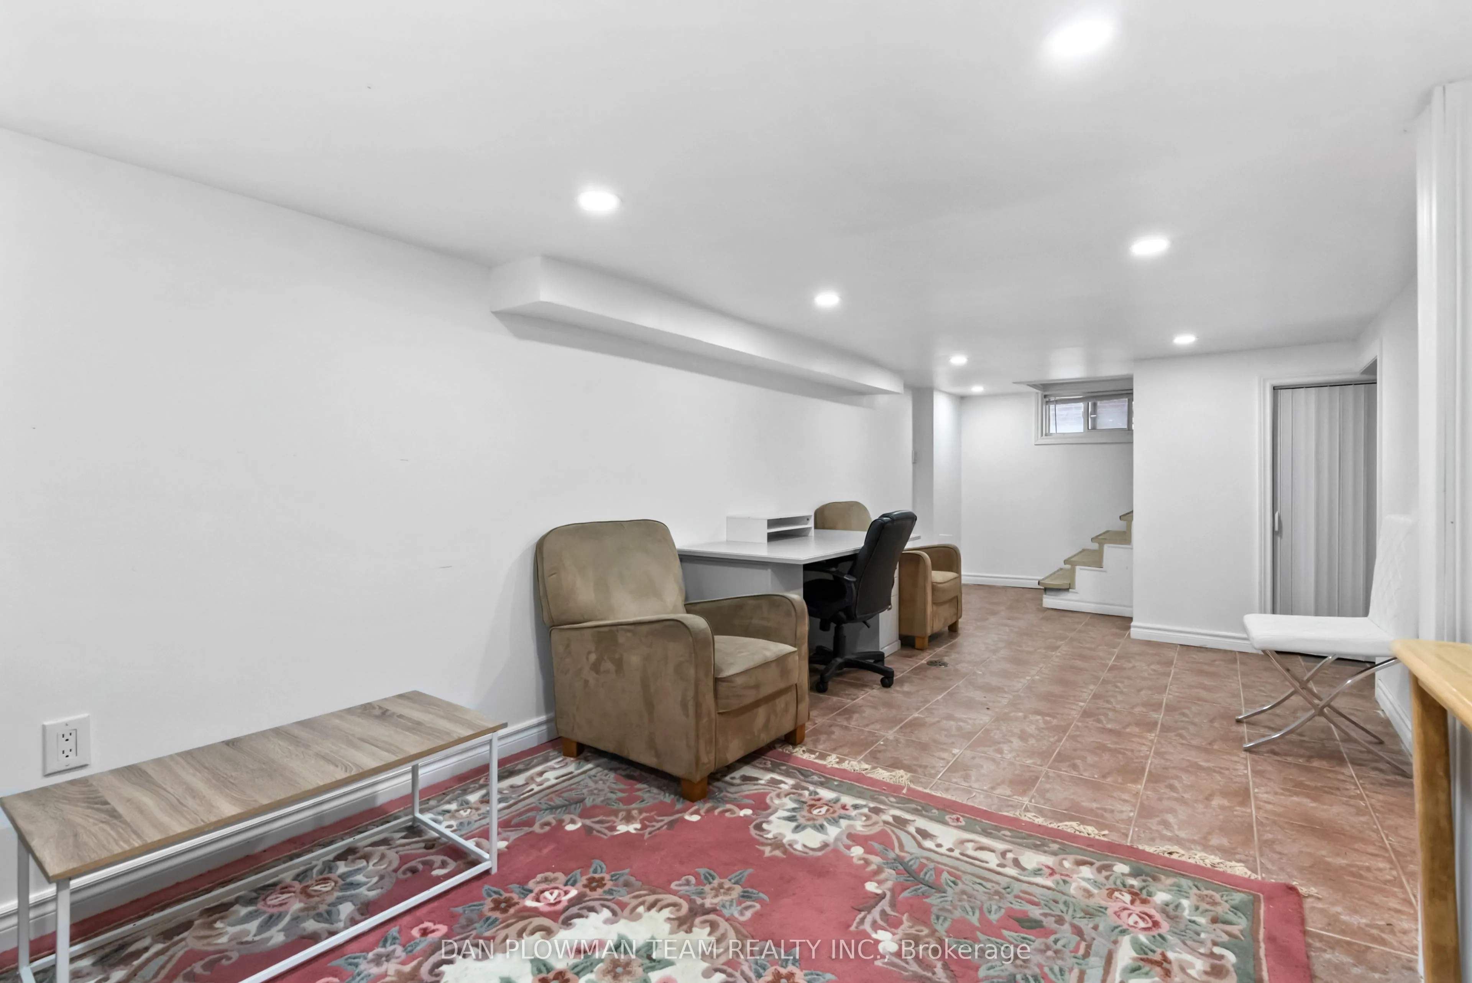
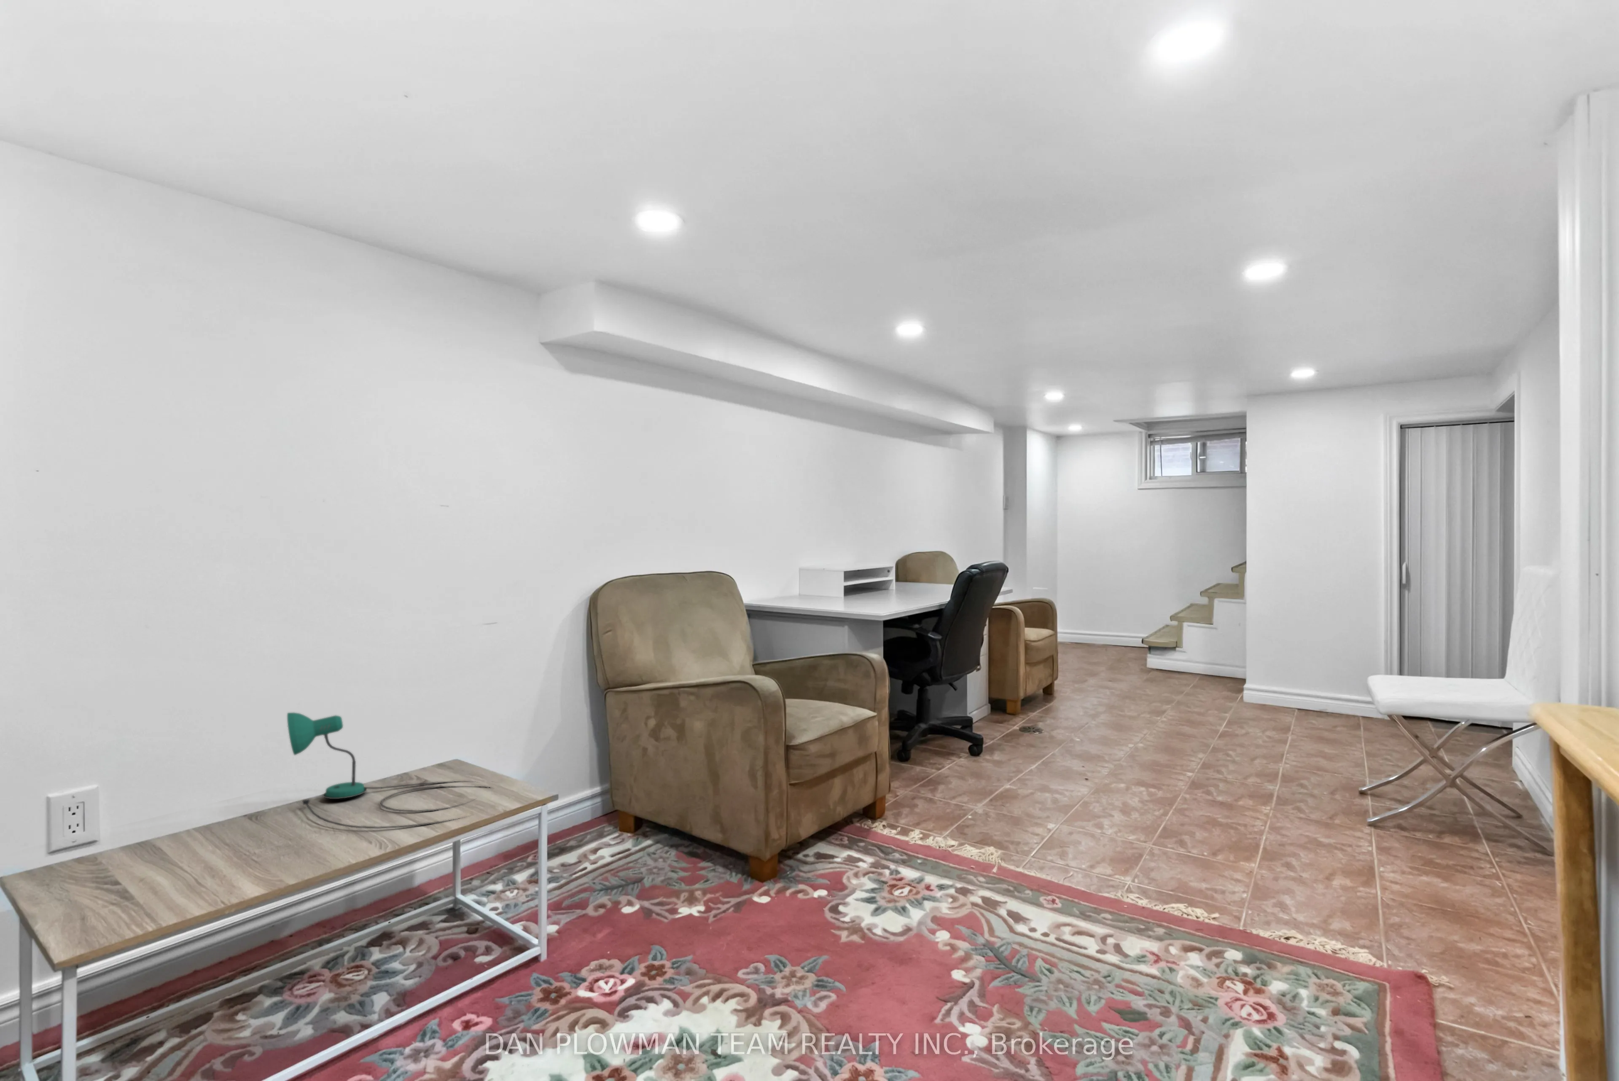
+ desk lamp [287,712,495,829]
